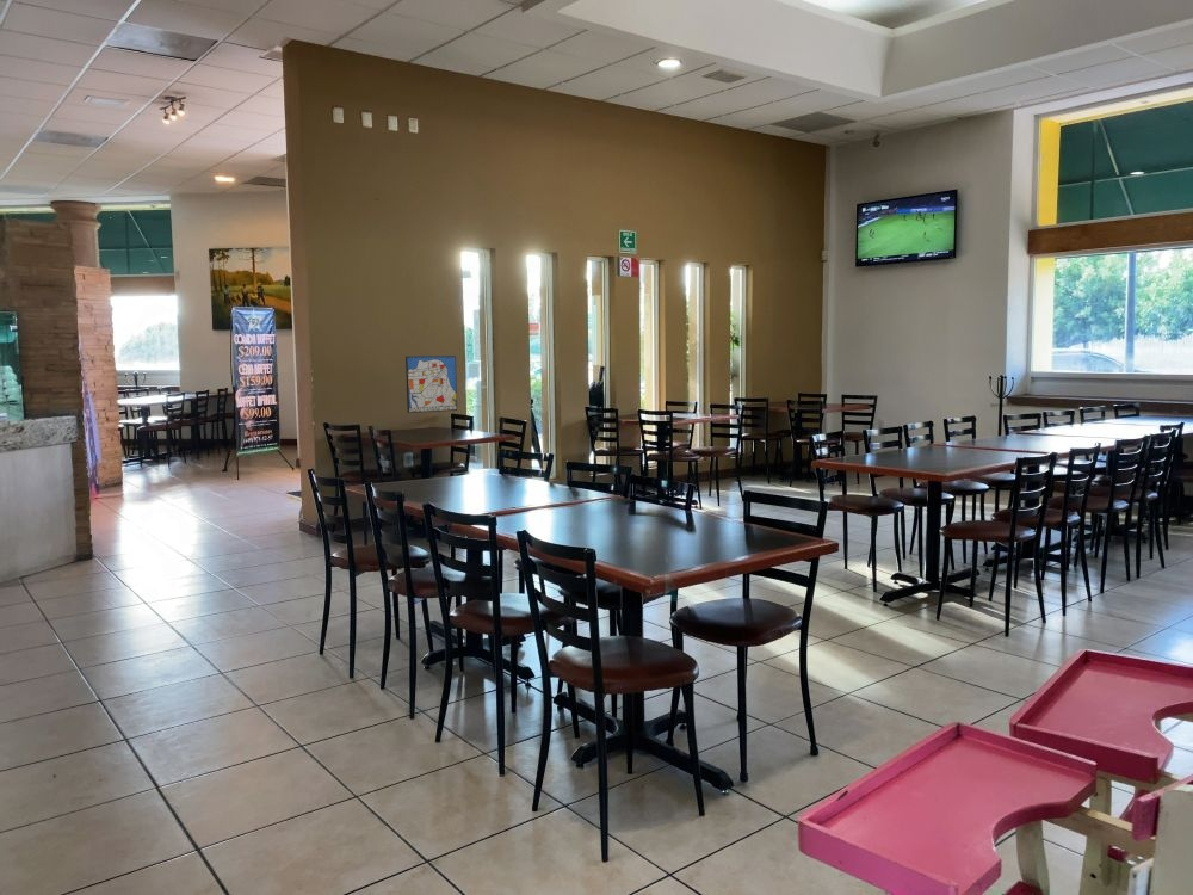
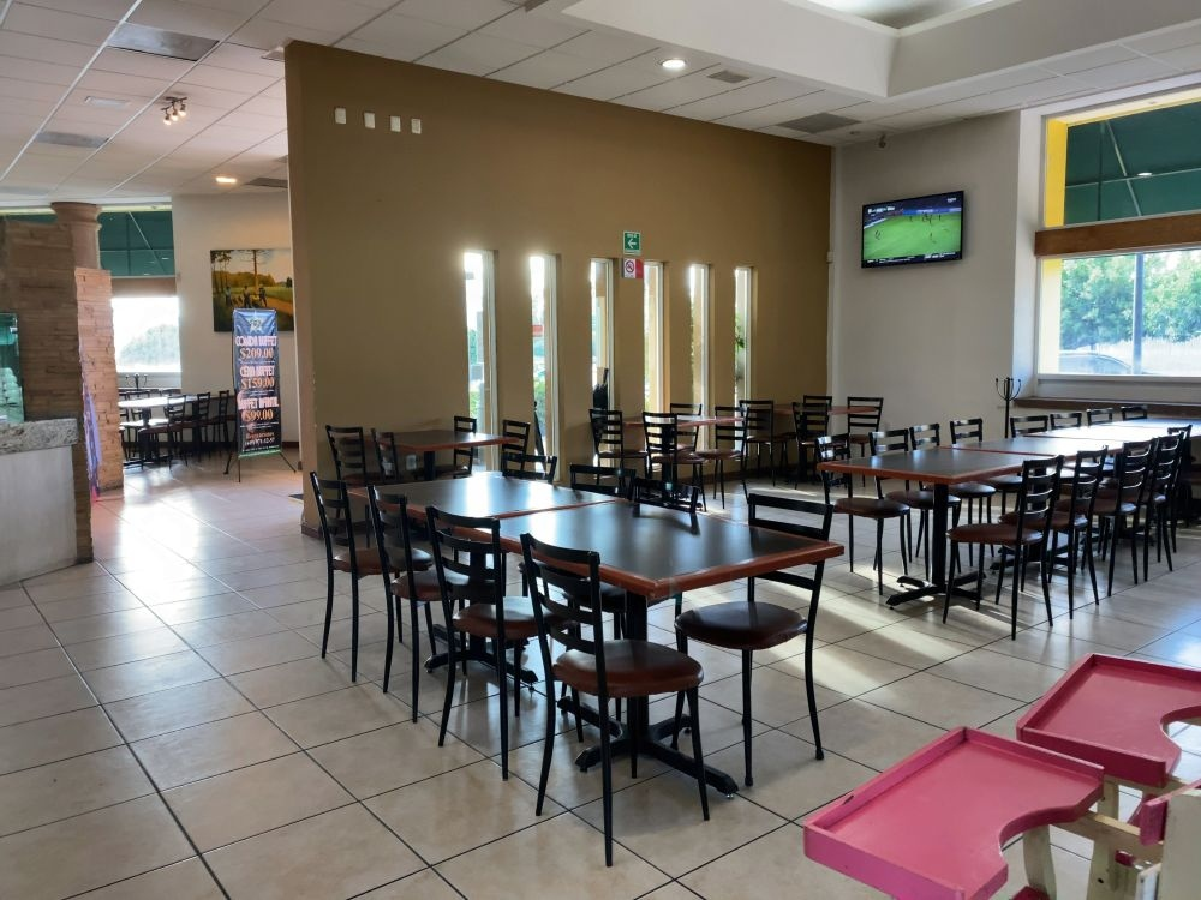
- wall art [404,354,458,414]
